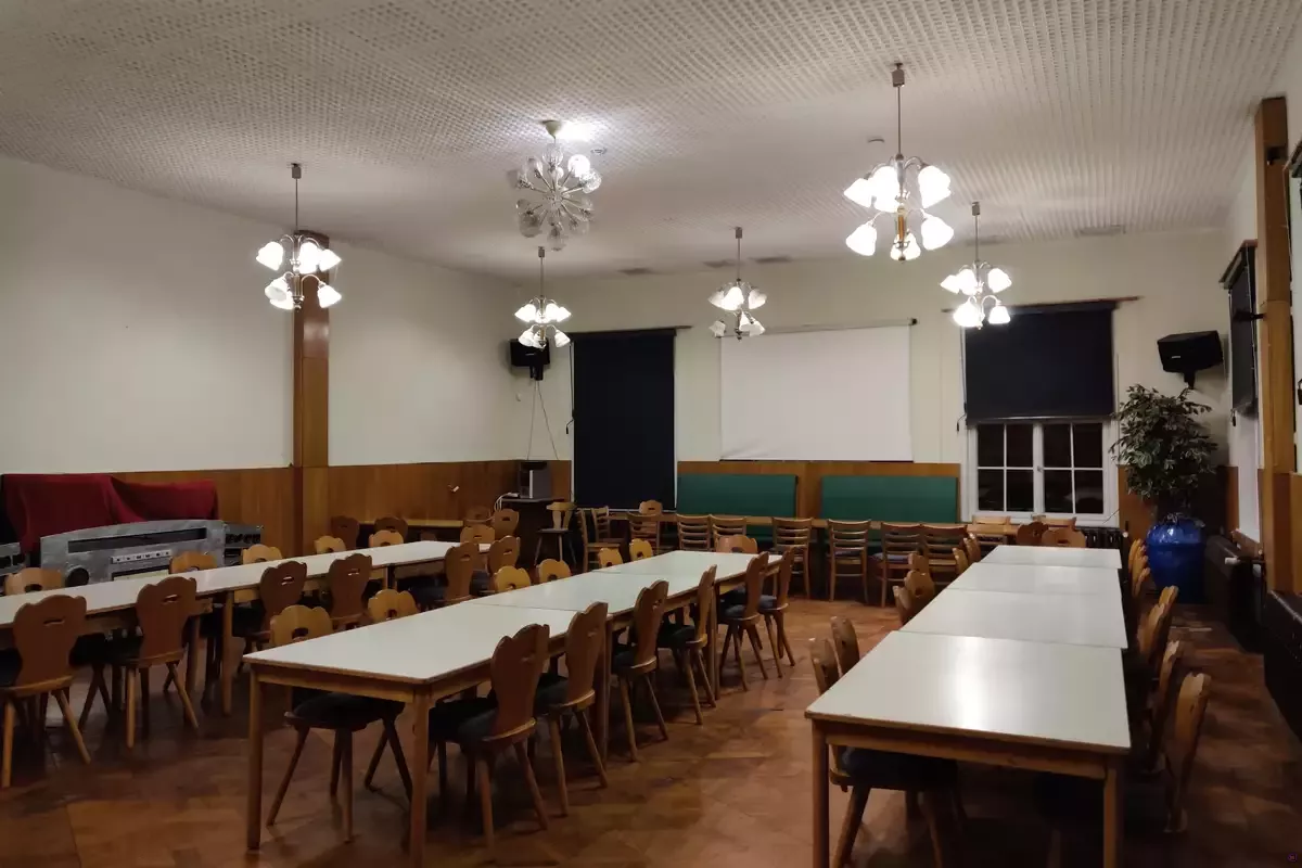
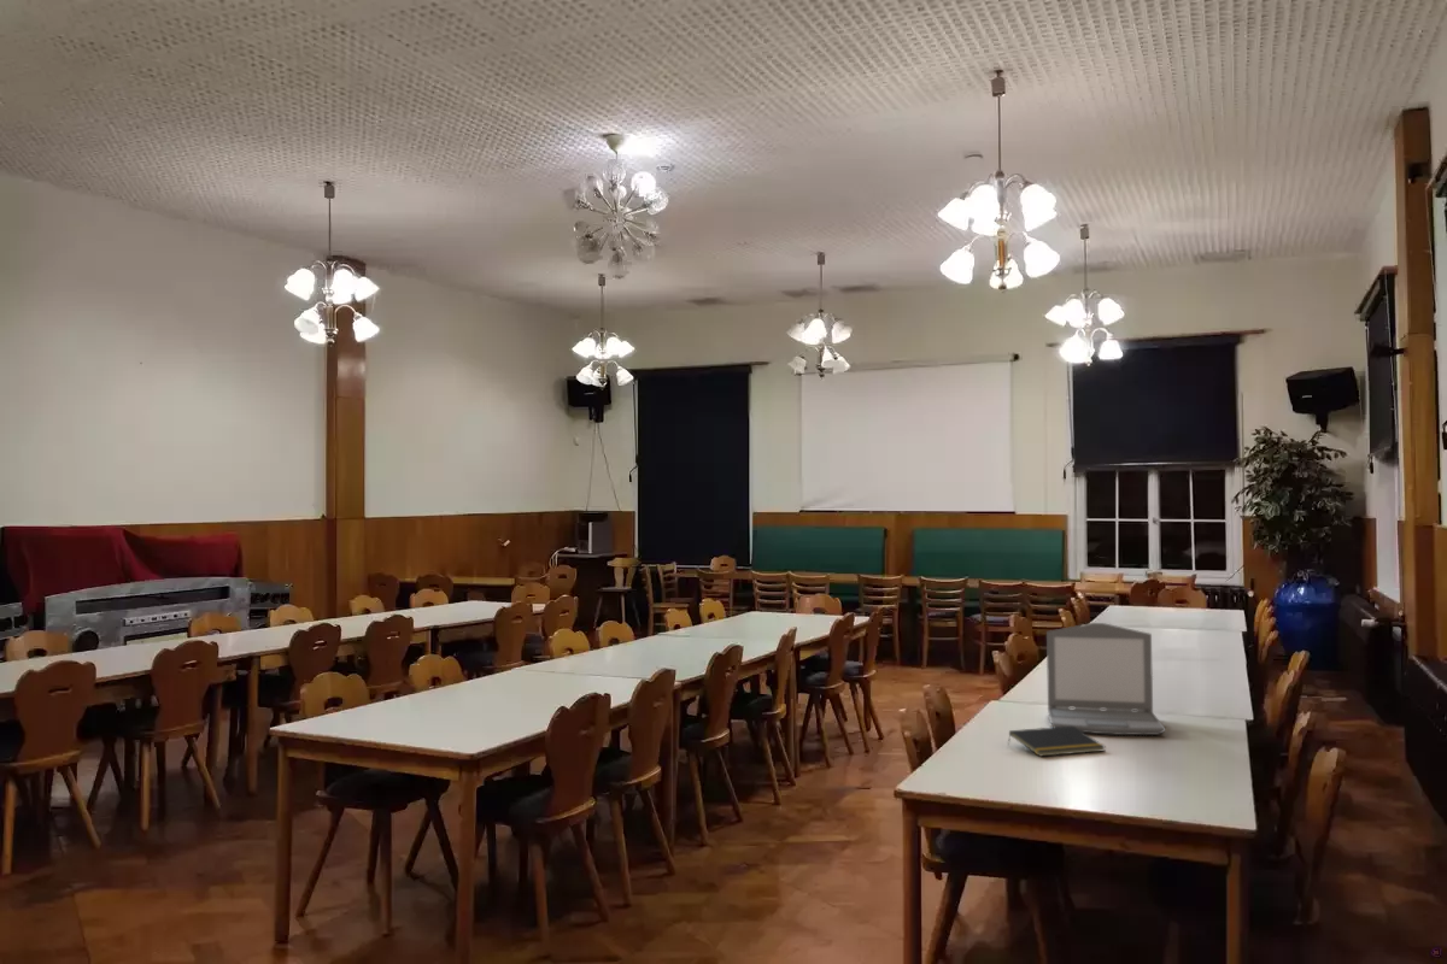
+ laptop [1045,622,1166,736]
+ notepad [1007,727,1107,758]
